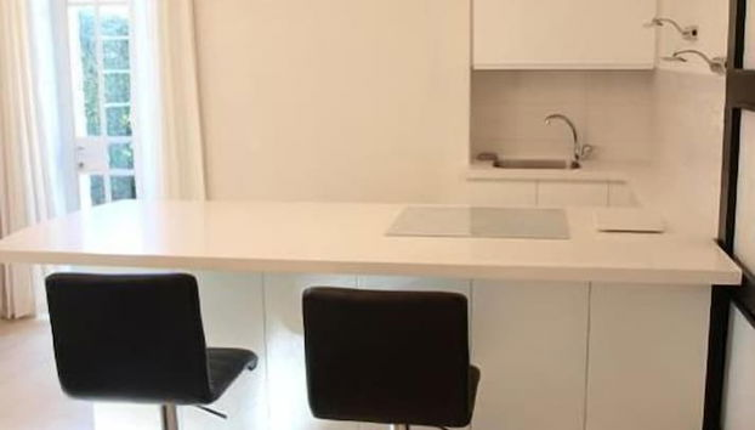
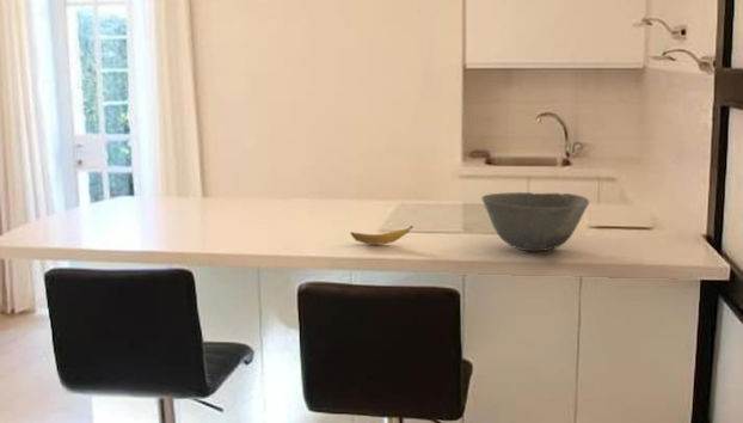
+ bowl [480,191,591,252]
+ banana [350,225,415,246]
